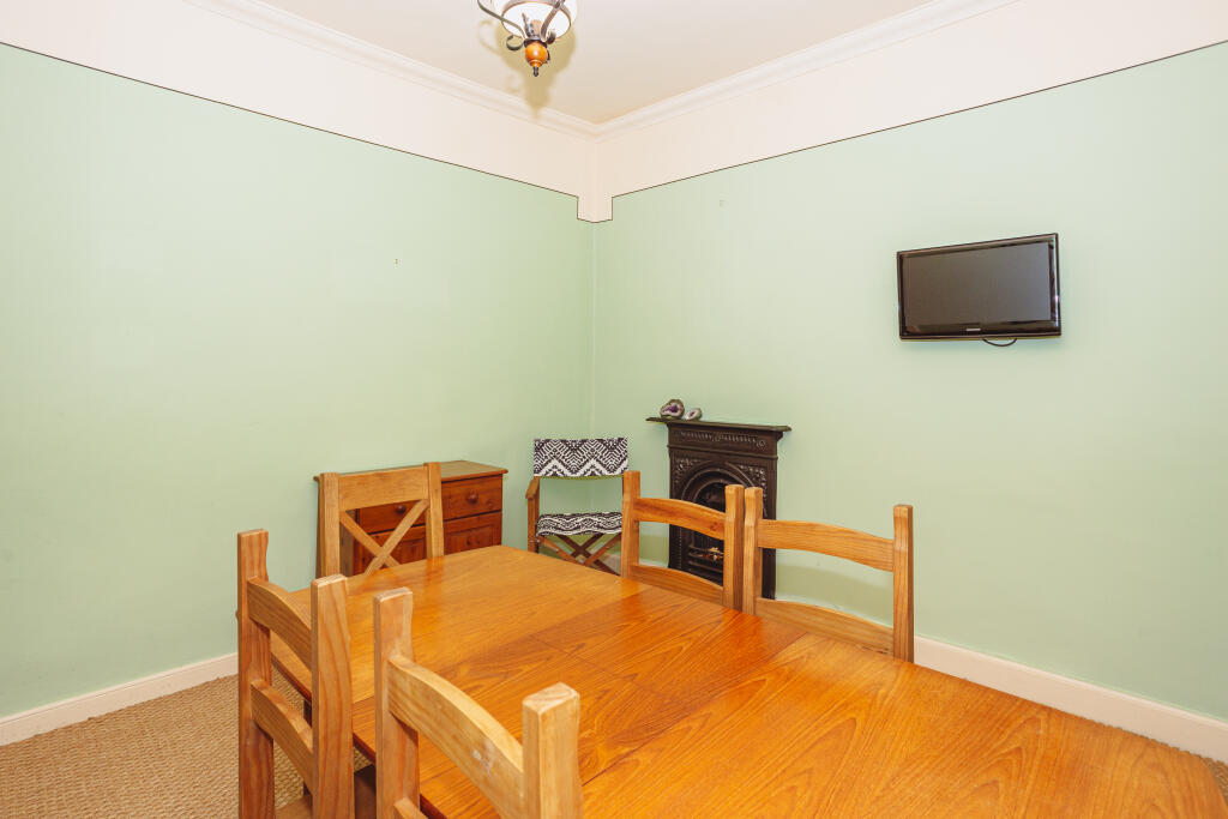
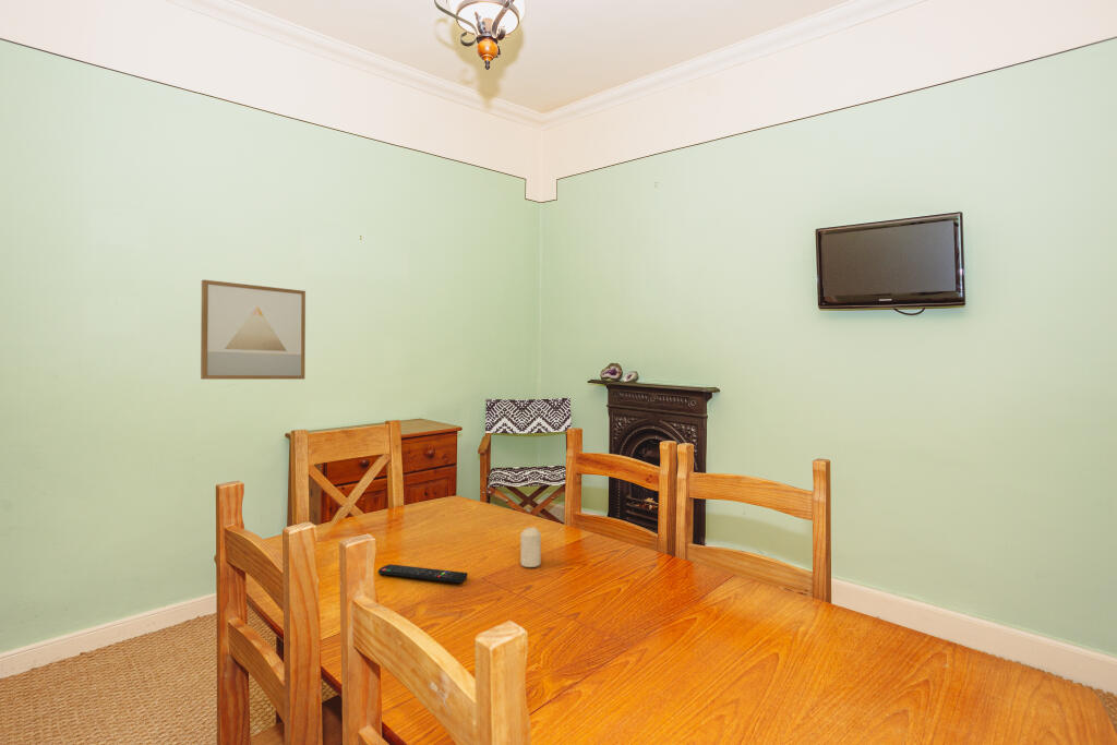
+ candle [519,526,542,568]
+ remote control [377,563,469,584]
+ wall art [200,279,307,381]
